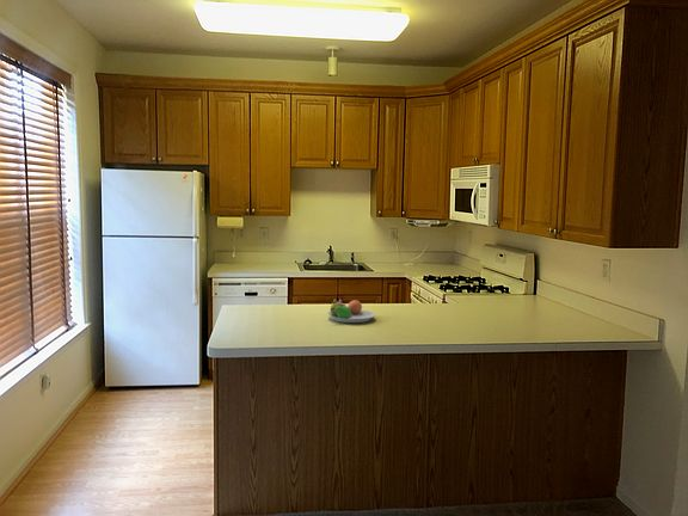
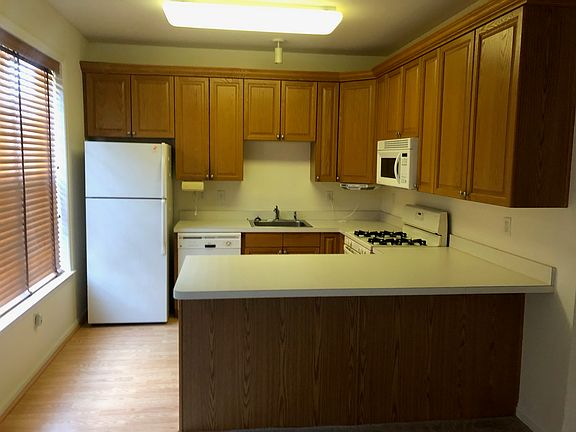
- fruit bowl [326,299,376,324]
